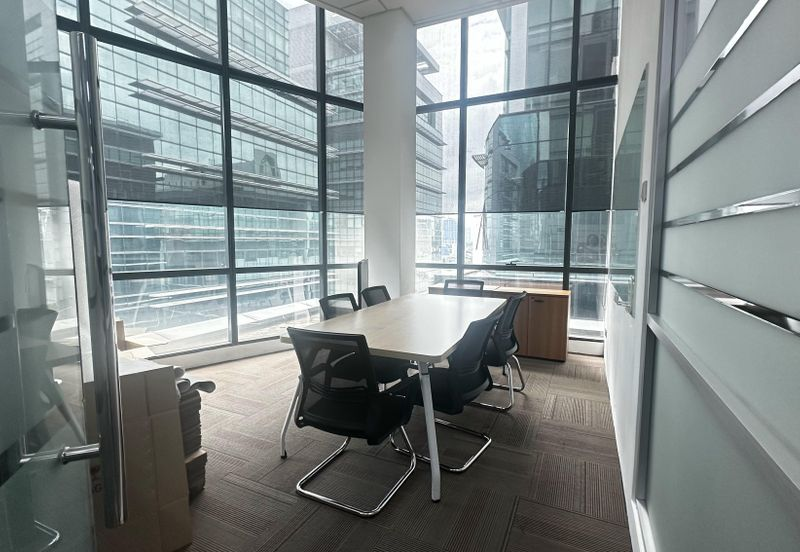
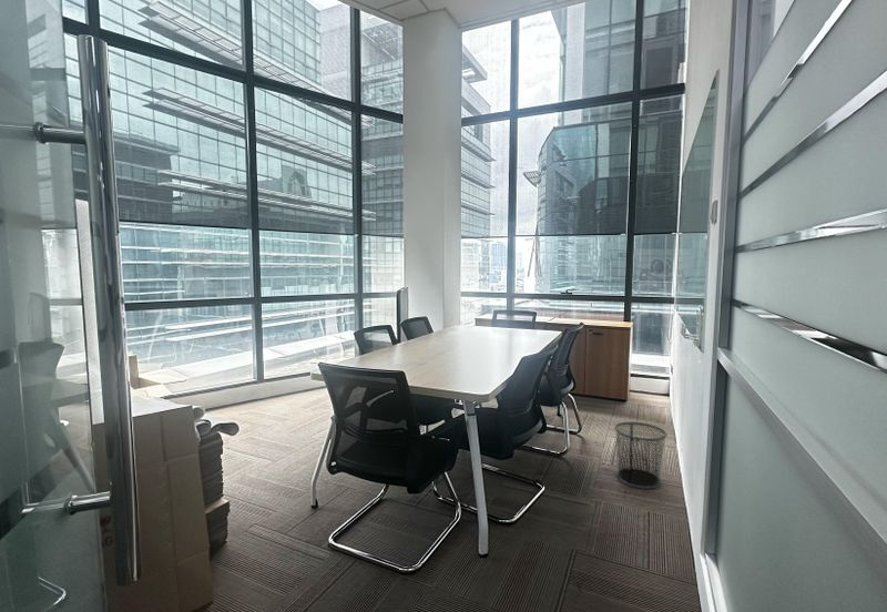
+ waste bin [613,421,669,490]
